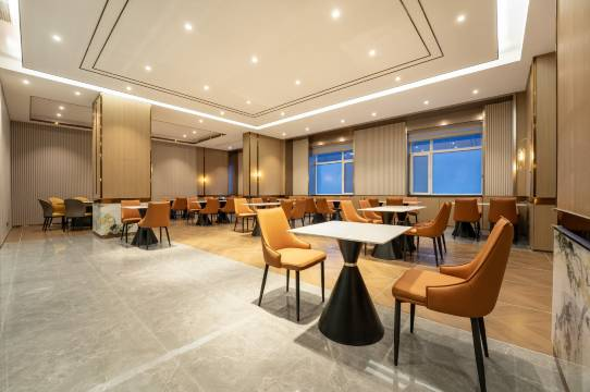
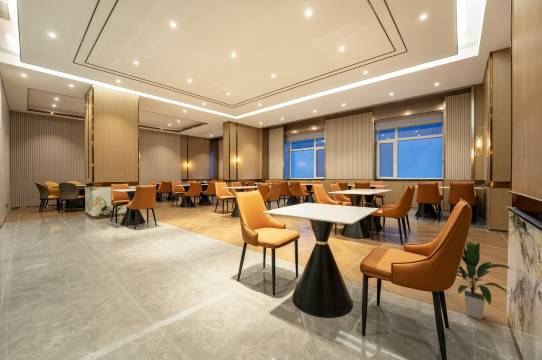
+ indoor plant [455,241,512,321]
